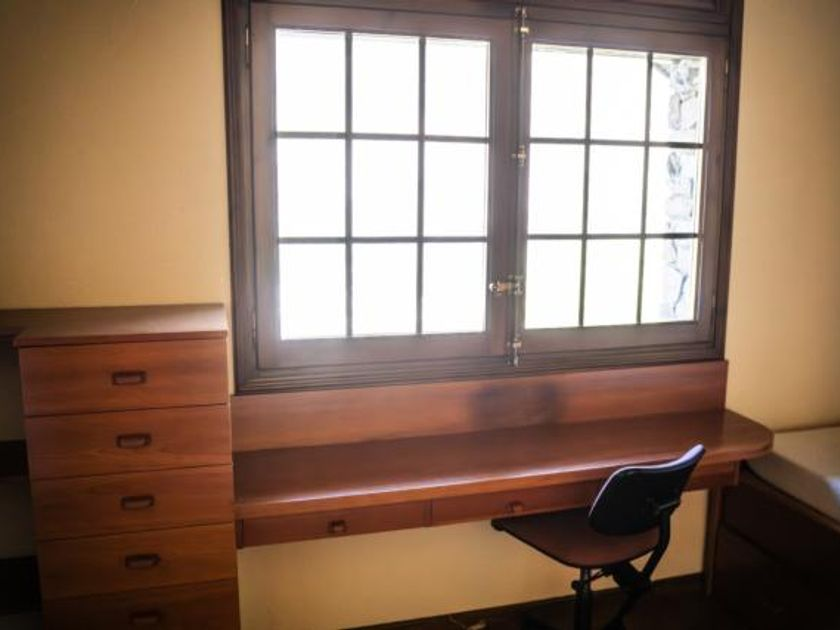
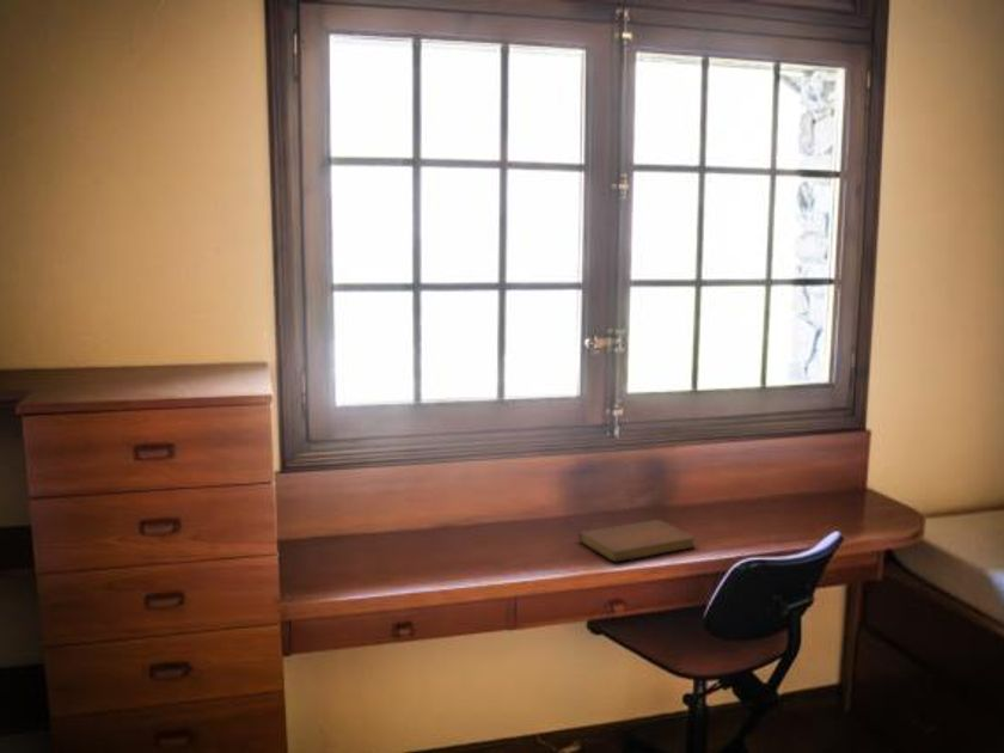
+ notebook [577,519,697,563]
